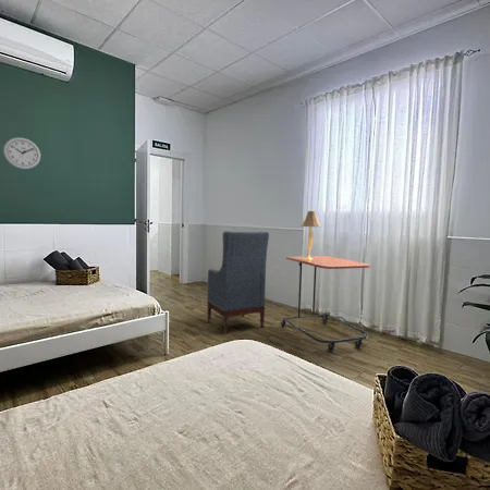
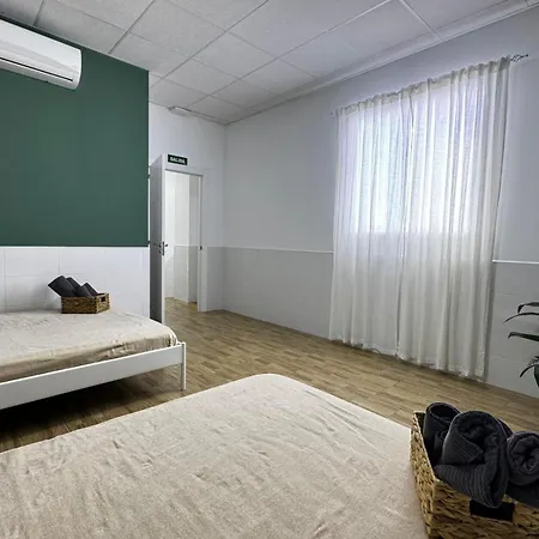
- side table [280,255,371,353]
- armchair [207,230,270,334]
- table lamp [299,207,322,259]
- wall clock [2,136,42,170]
